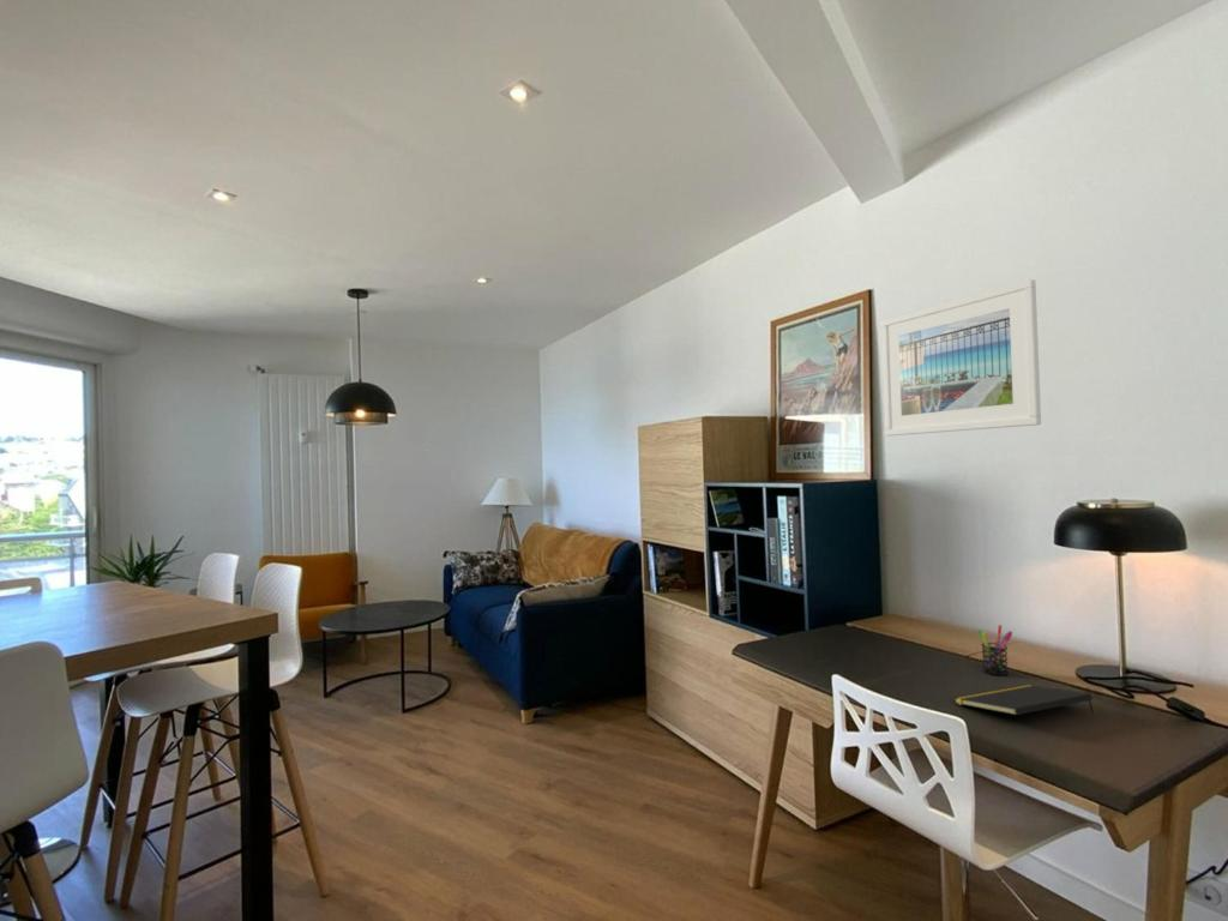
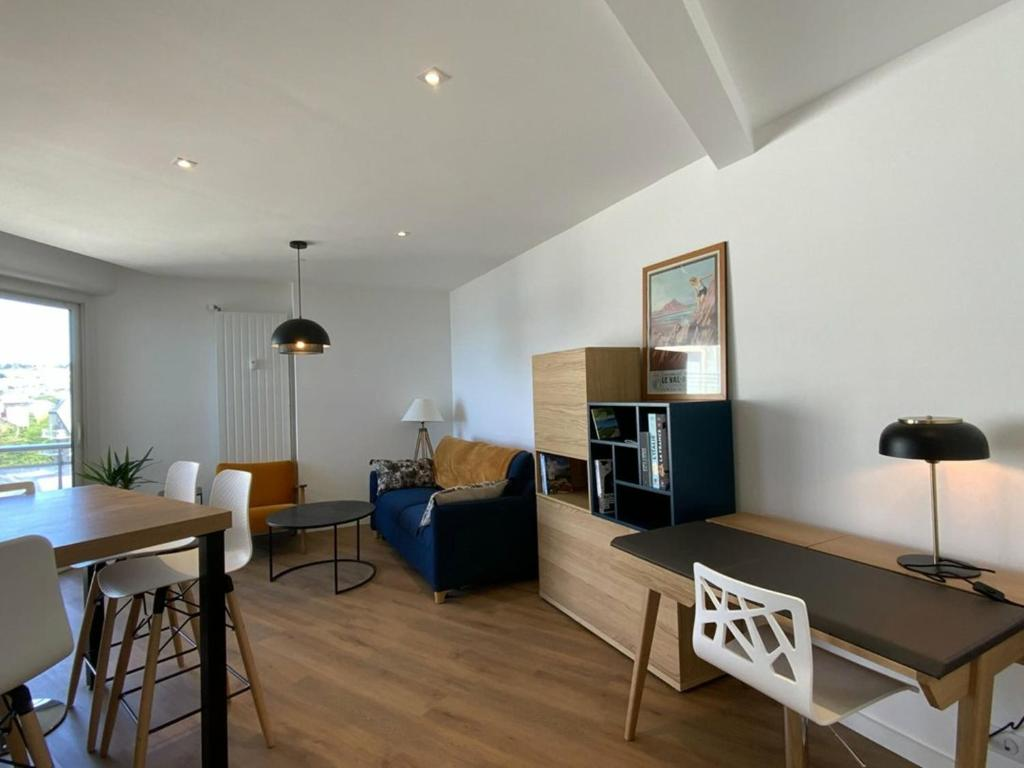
- notepad [952,684,1095,716]
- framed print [880,278,1042,437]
- pen holder [976,624,1013,676]
